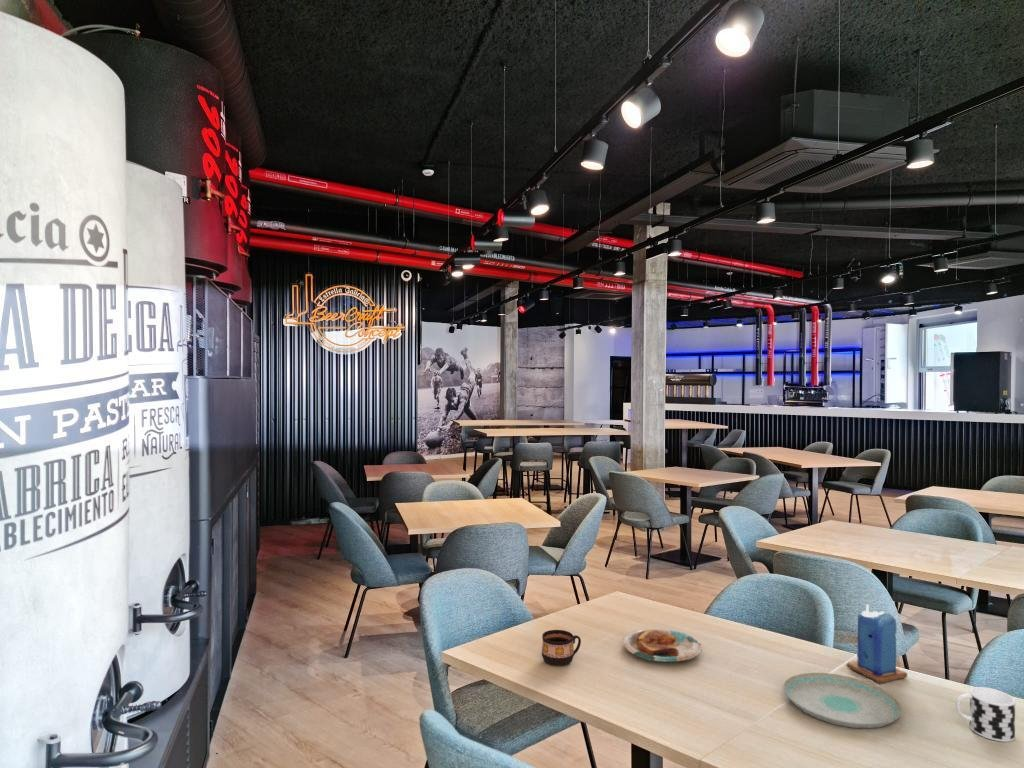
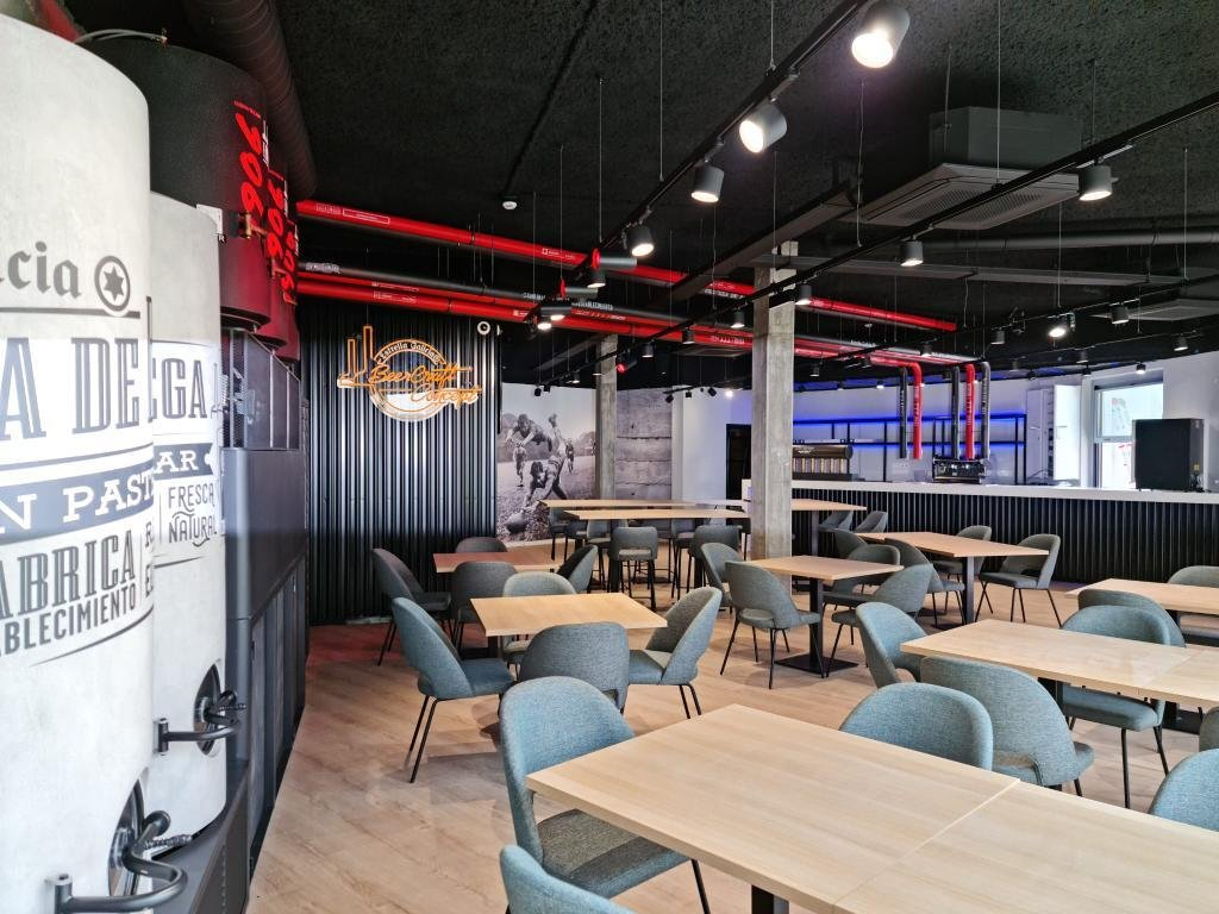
- cup [541,629,582,667]
- candle [846,603,908,685]
- plate [783,672,903,729]
- plate [622,628,703,664]
- cup [955,686,1016,743]
